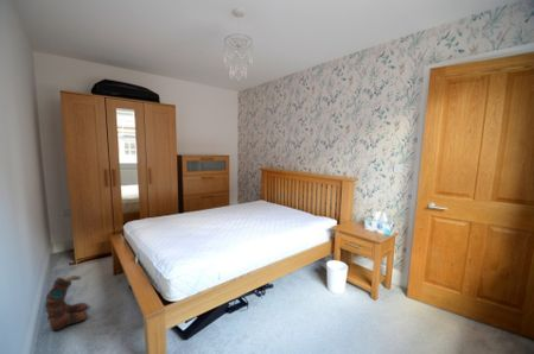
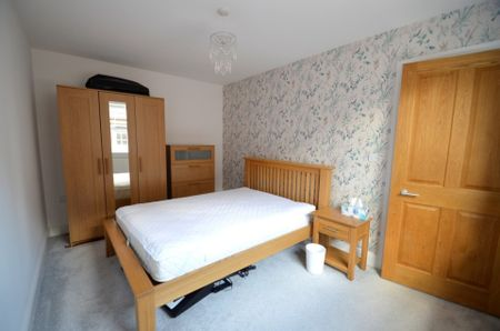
- boots [44,274,89,331]
